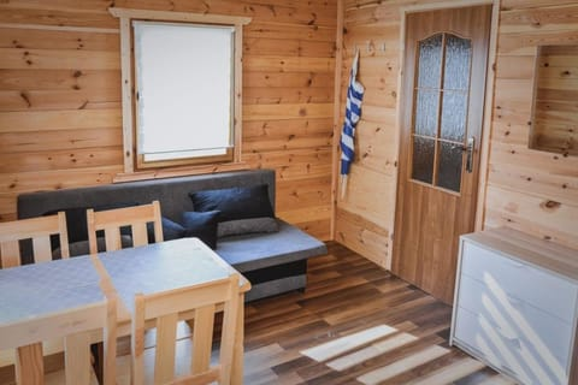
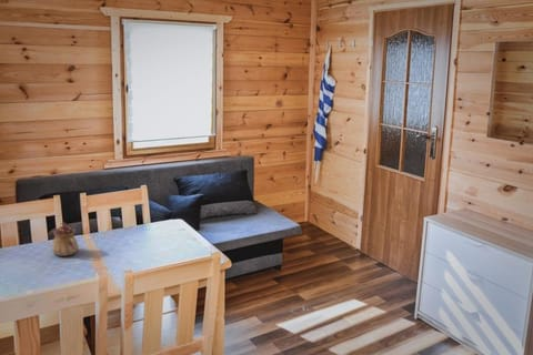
+ teapot [50,221,80,257]
